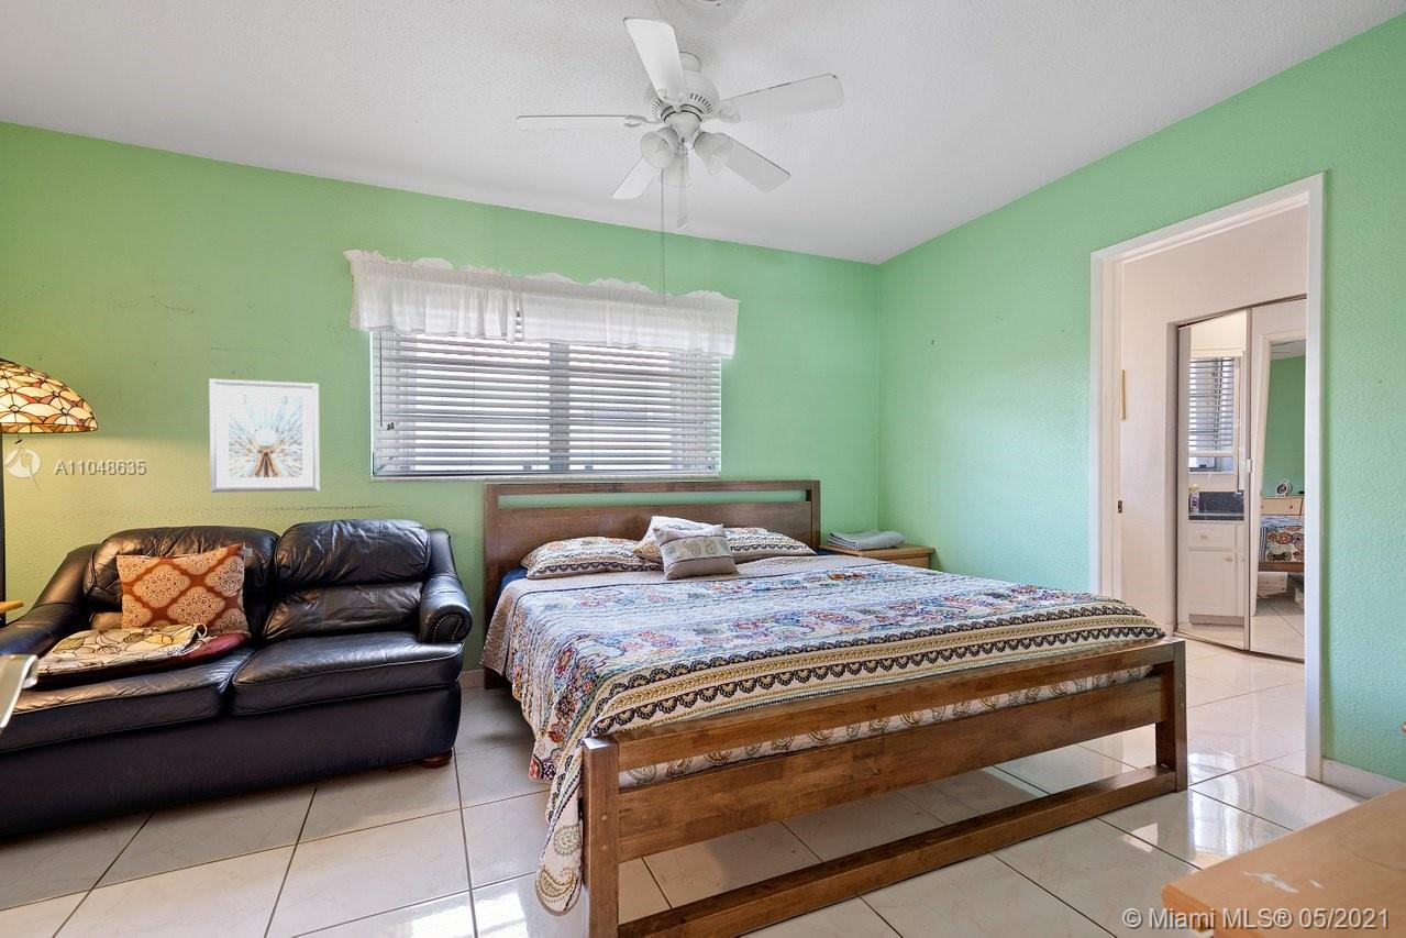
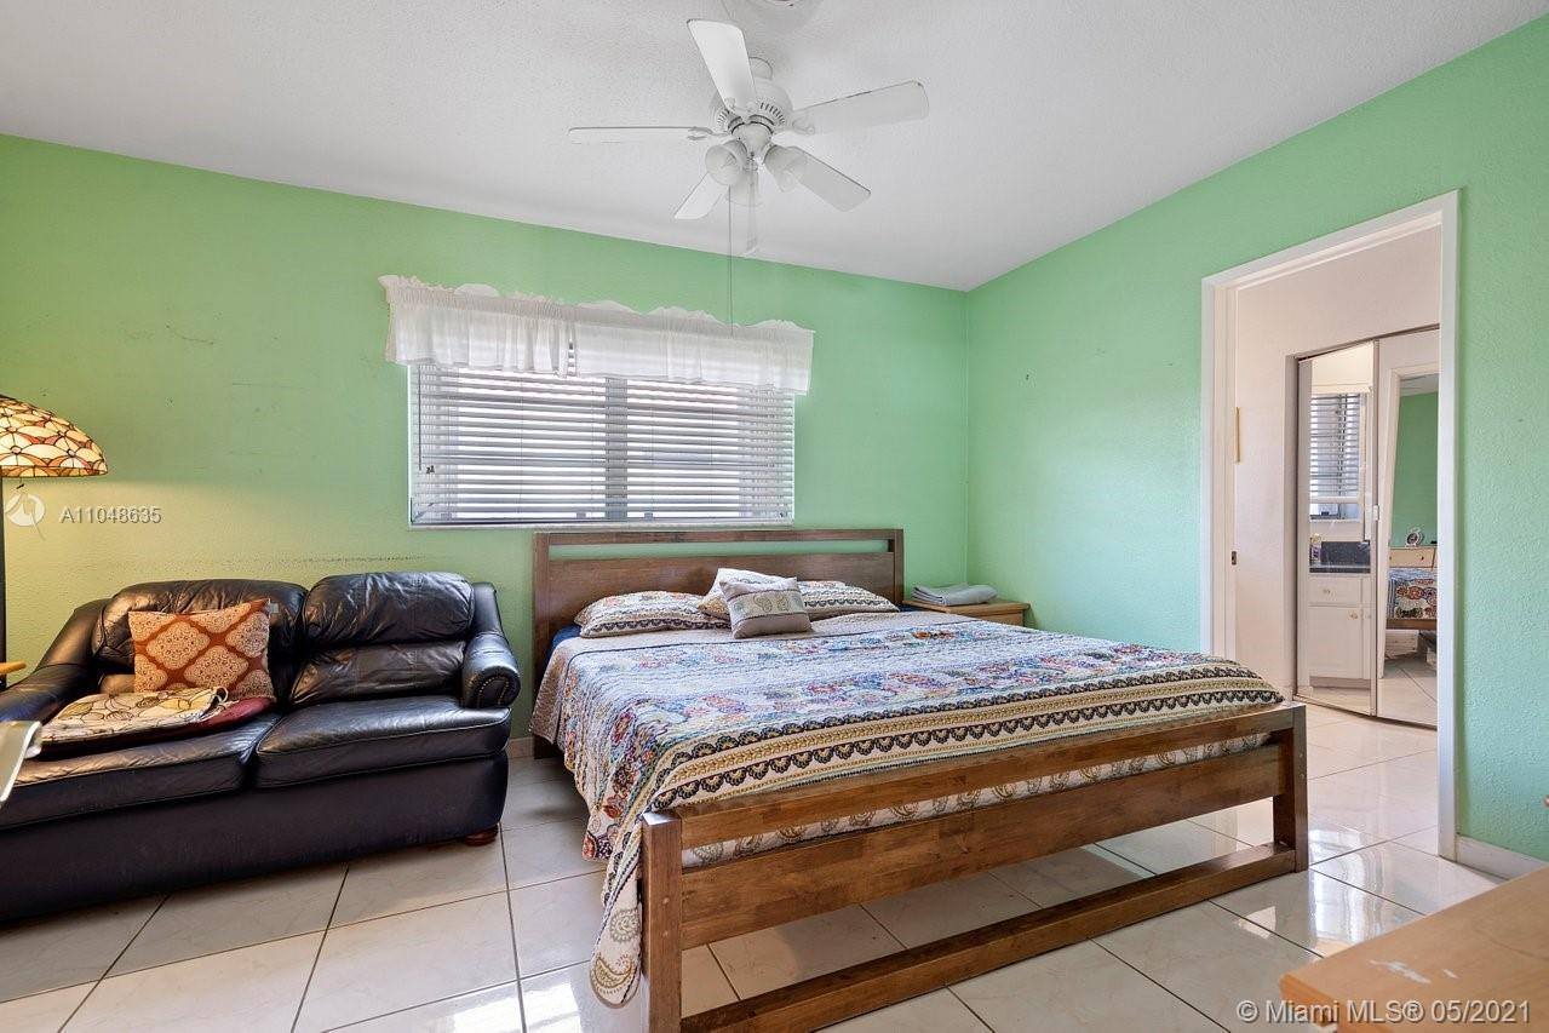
- picture frame [209,378,320,494]
